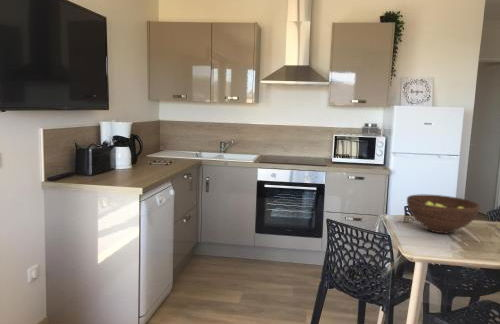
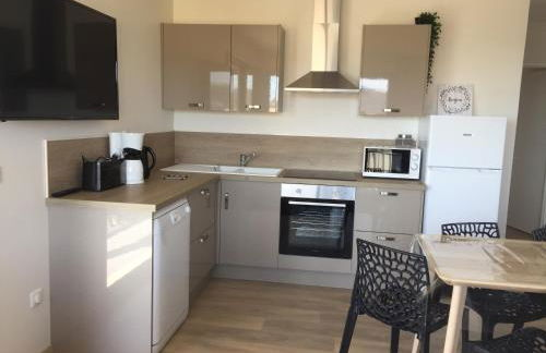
- fruit bowl [406,194,481,235]
